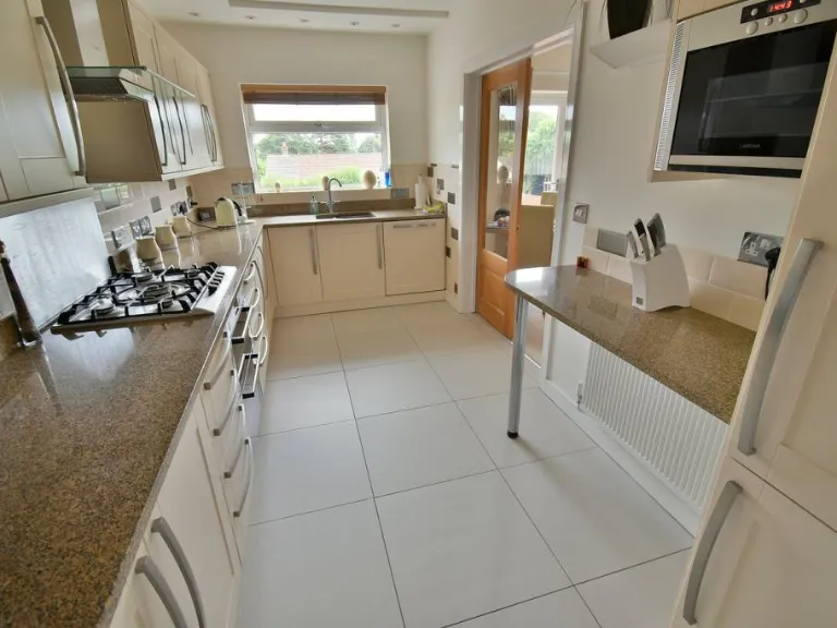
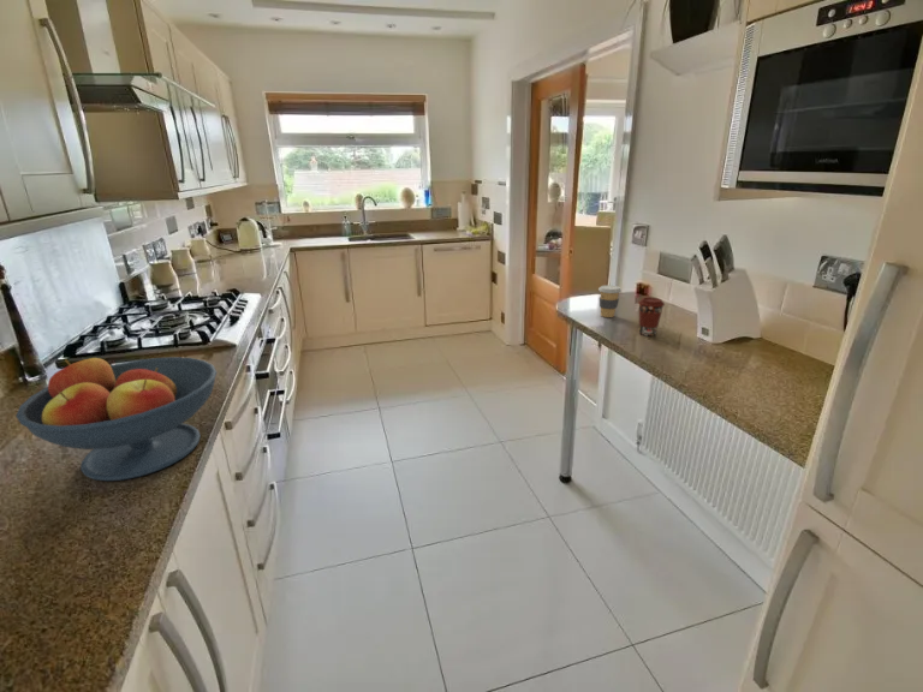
+ coffee cup [597,285,623,318]
+ coffee cup [637,296,666,338]
+ fruit bowl [14,356,218,482]
